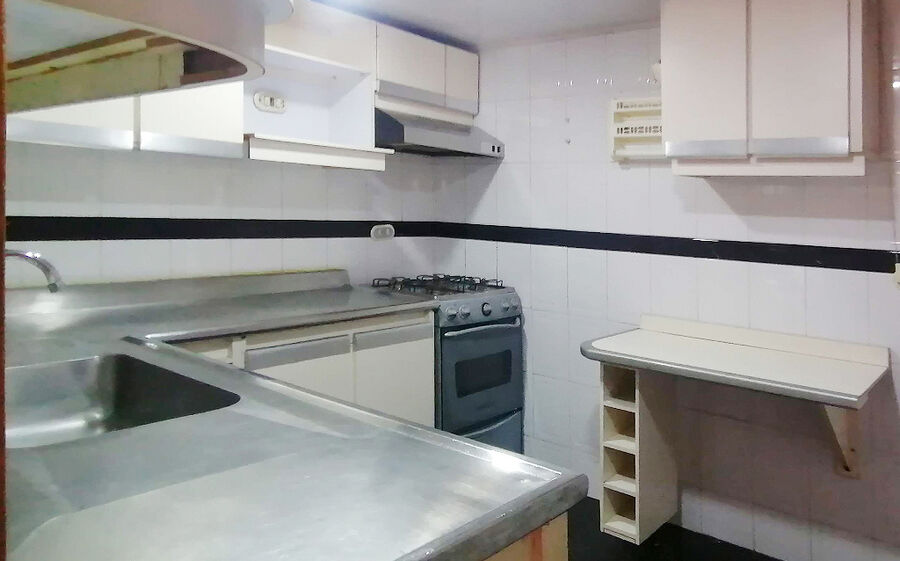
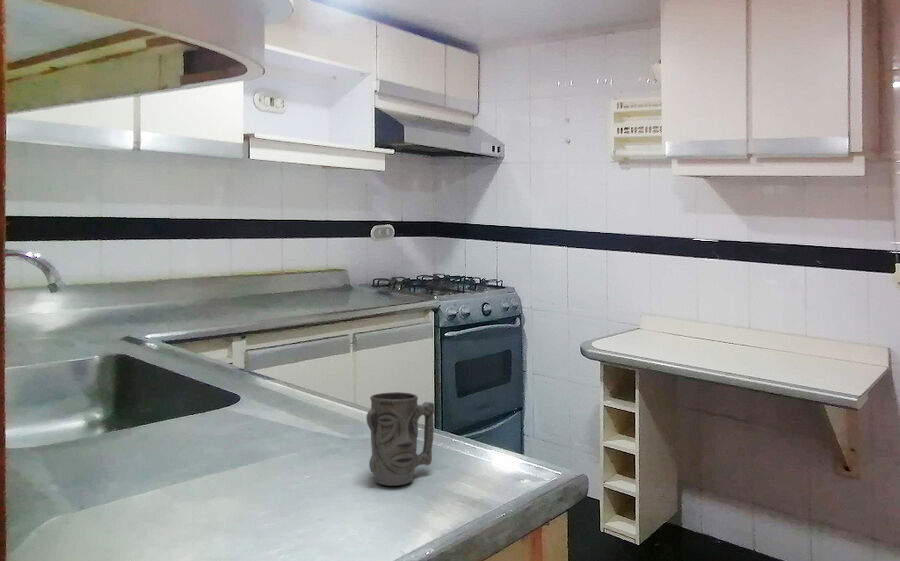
+ mug [365,391,436,487]
